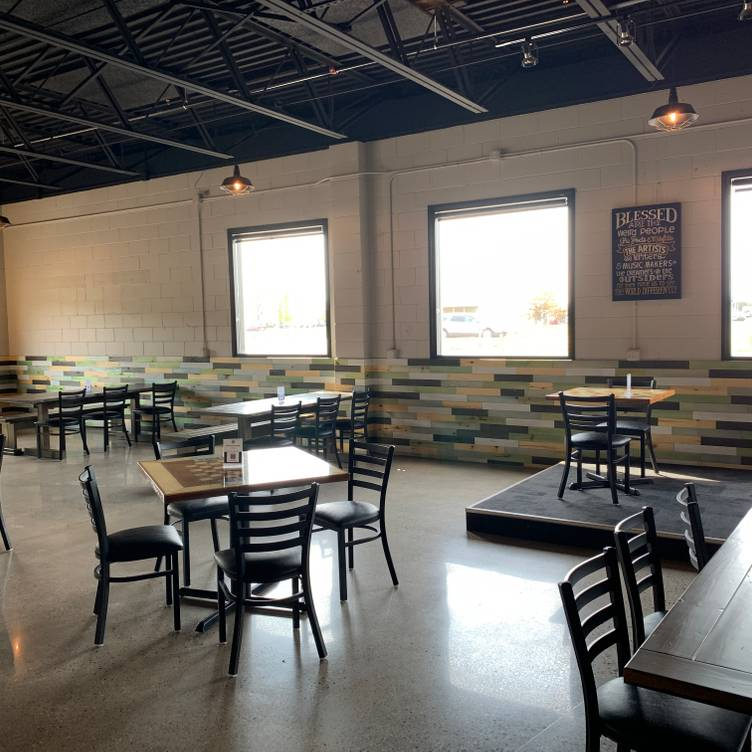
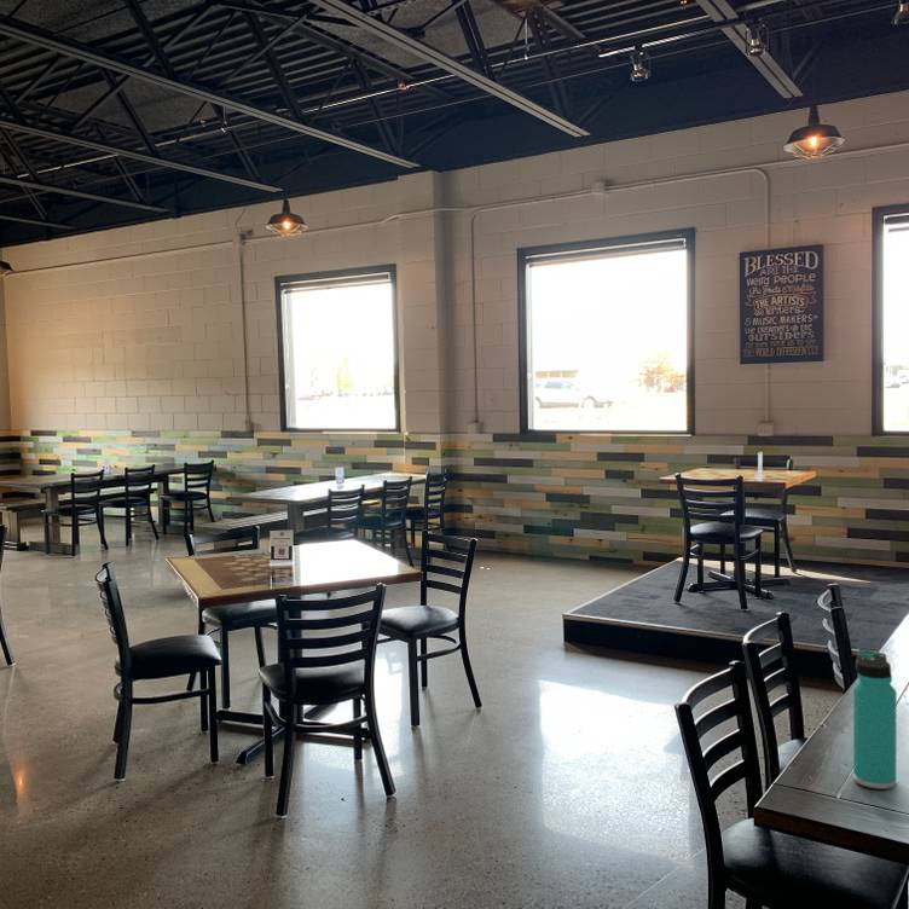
+ thermos bottle [852,648,898,791]
